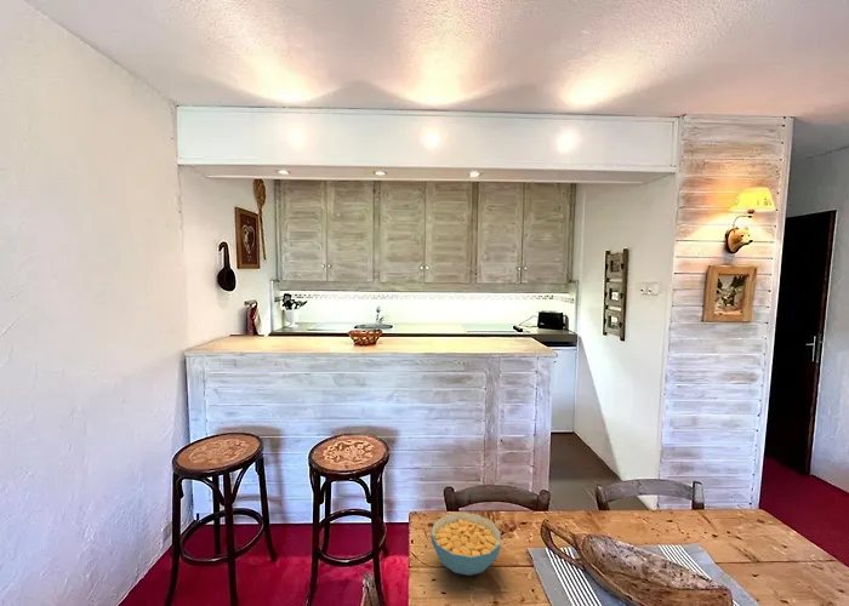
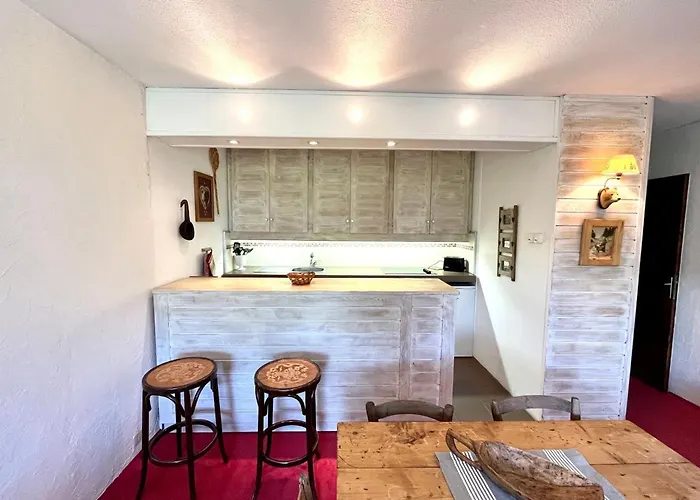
- cereal bowl [429,511,502,577]
